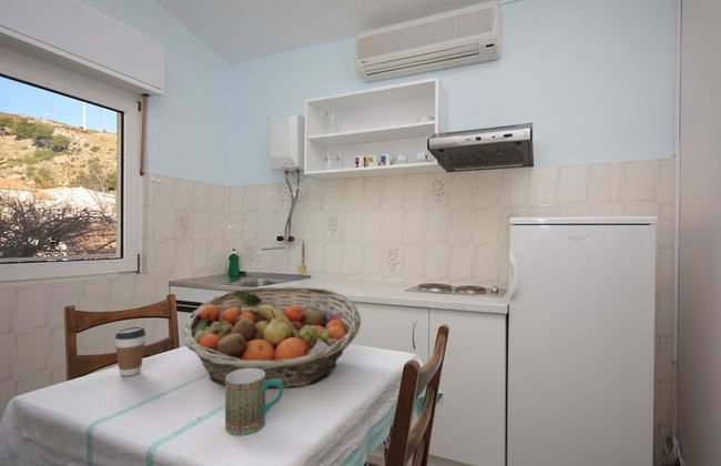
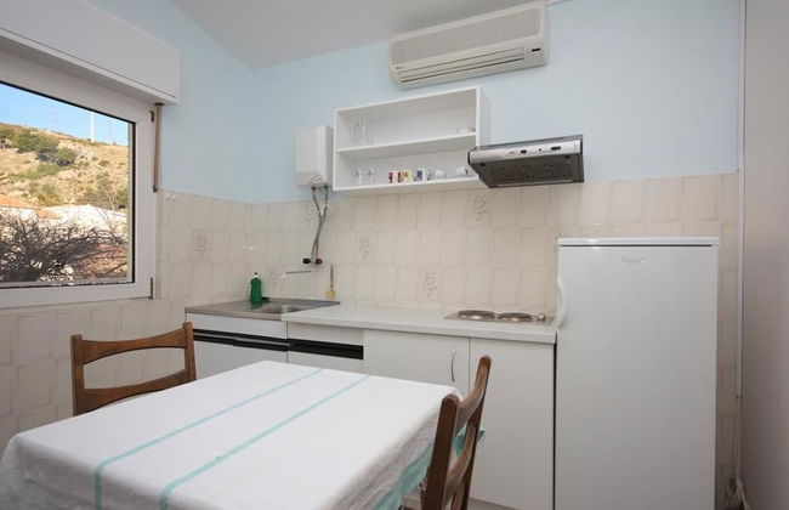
- coffee cup [113,326,148,377]
- mug [224,368,284,436]
- fruit basket [181,285,362,389]
